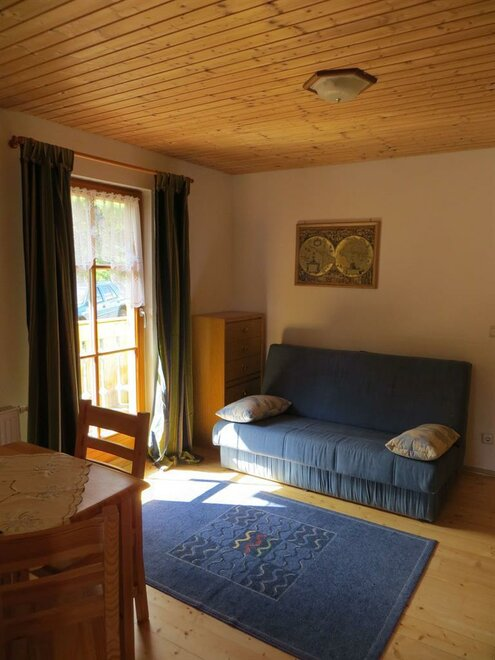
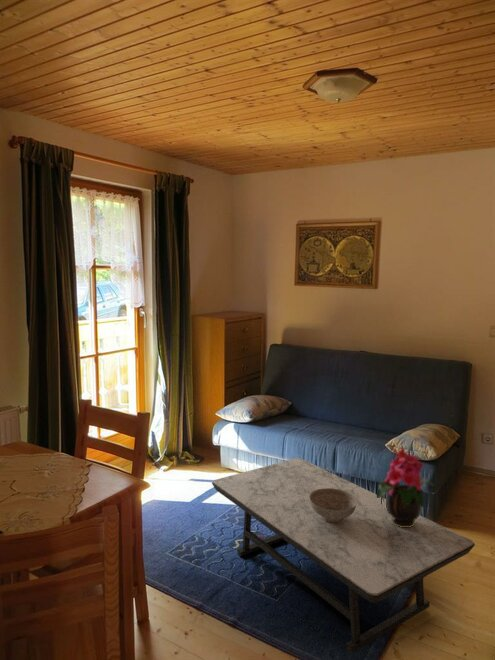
+ coffee table [211,457,476,655]
+ potted flower [376,446,434,527]
+ decorative bowl [309,488,357,523]
